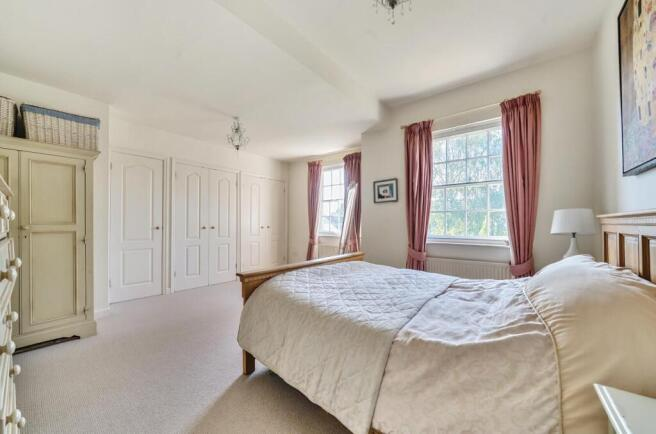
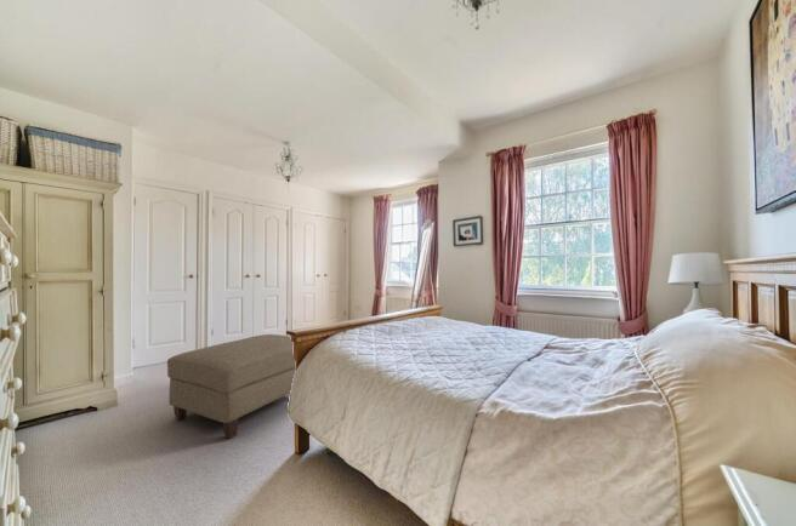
+ ottoman [166,333,296,440]
